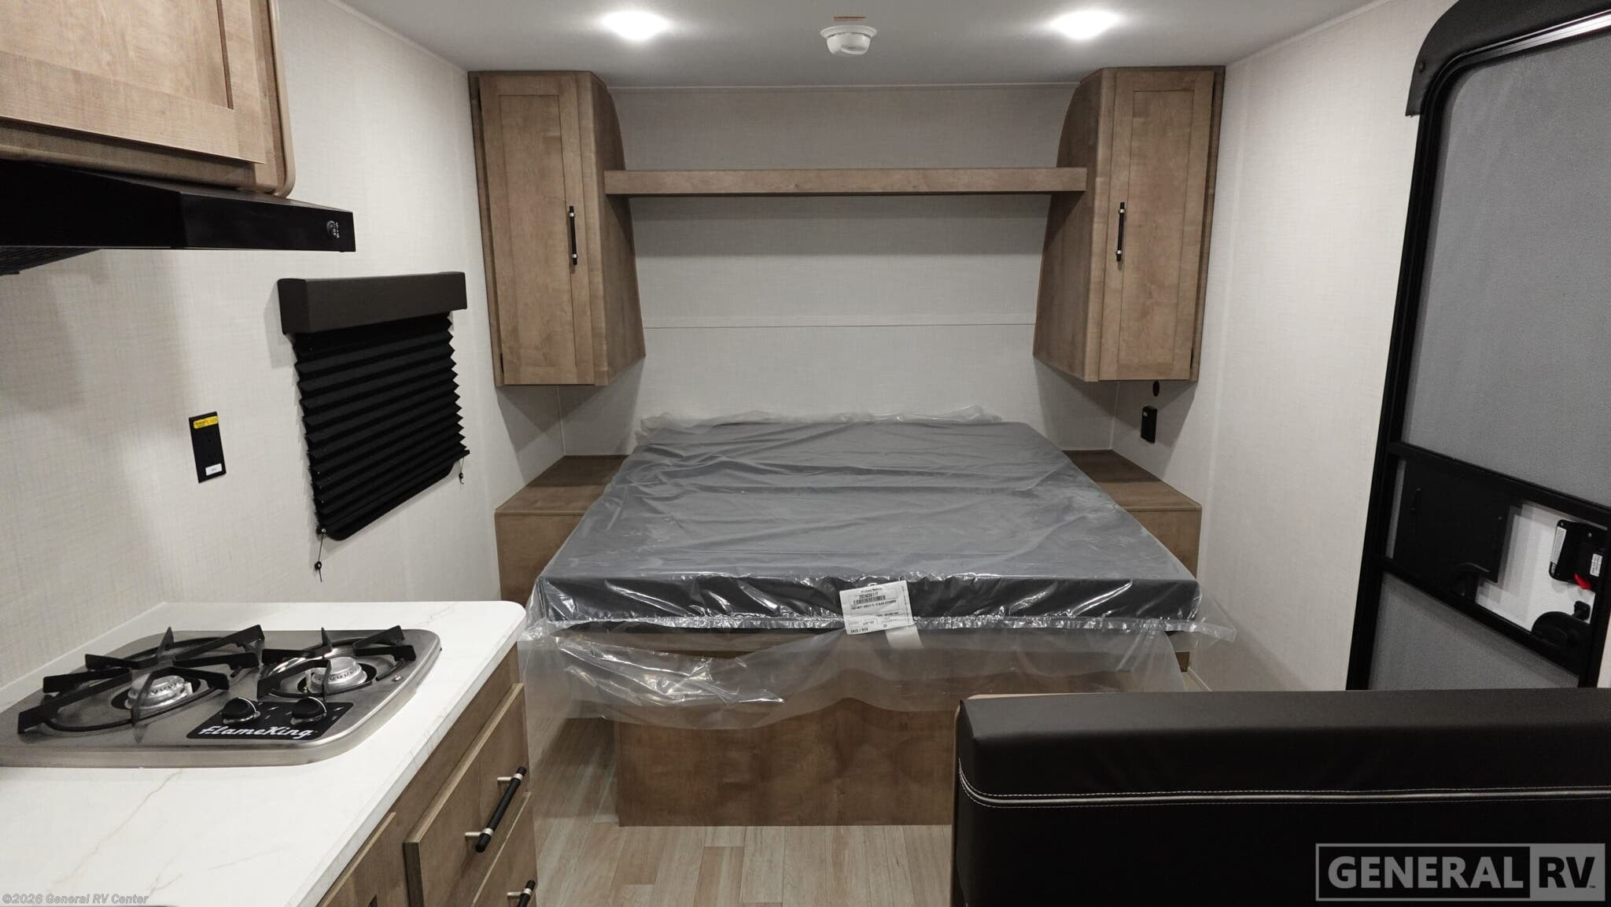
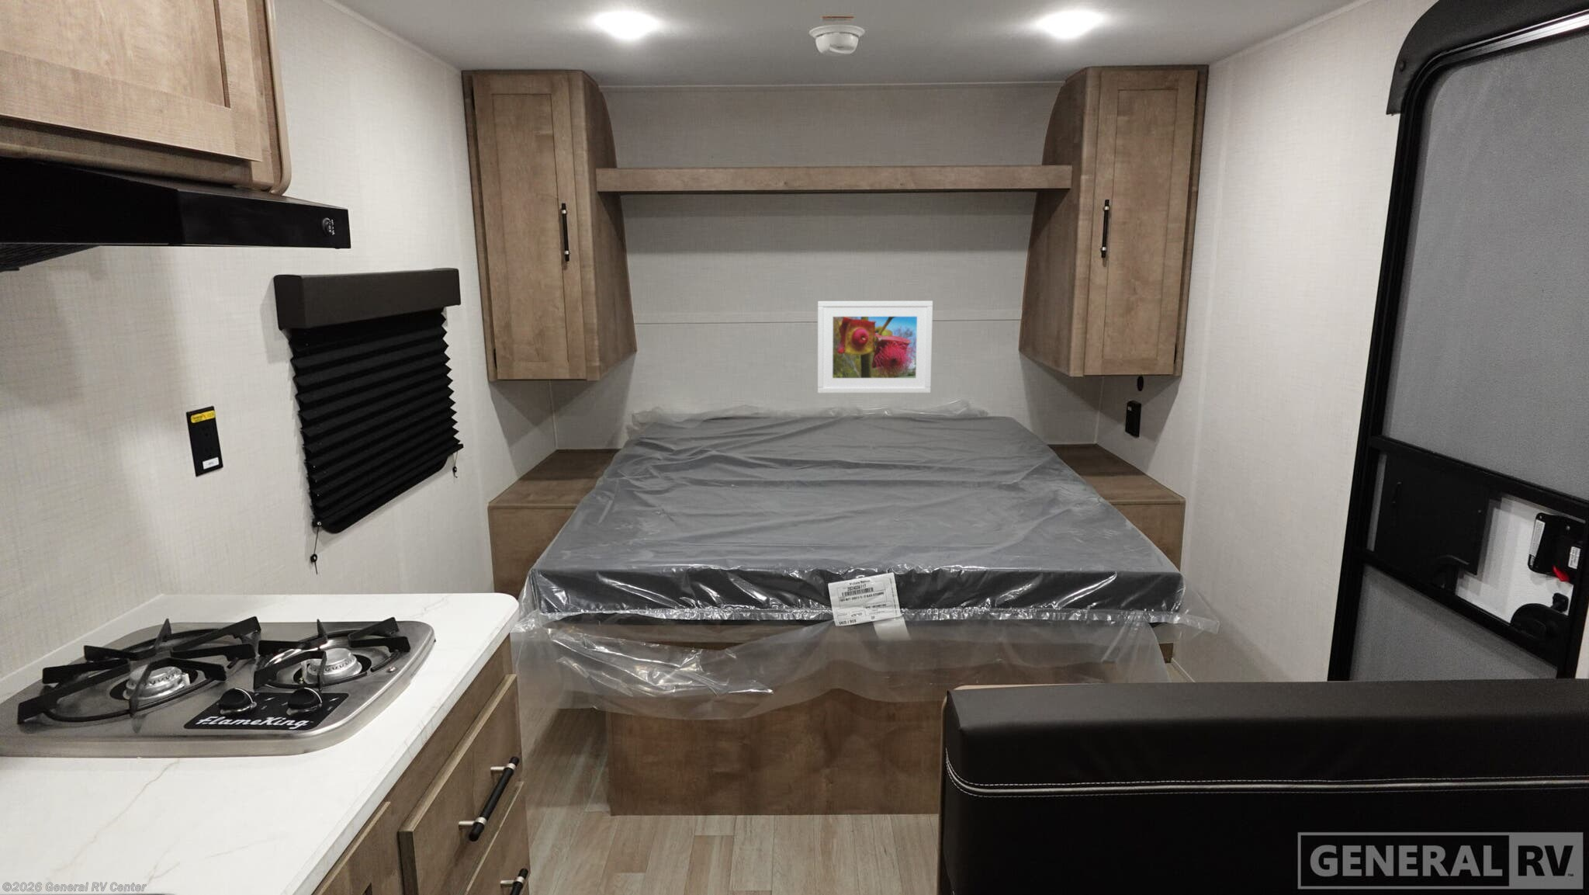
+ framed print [817,300,933,394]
